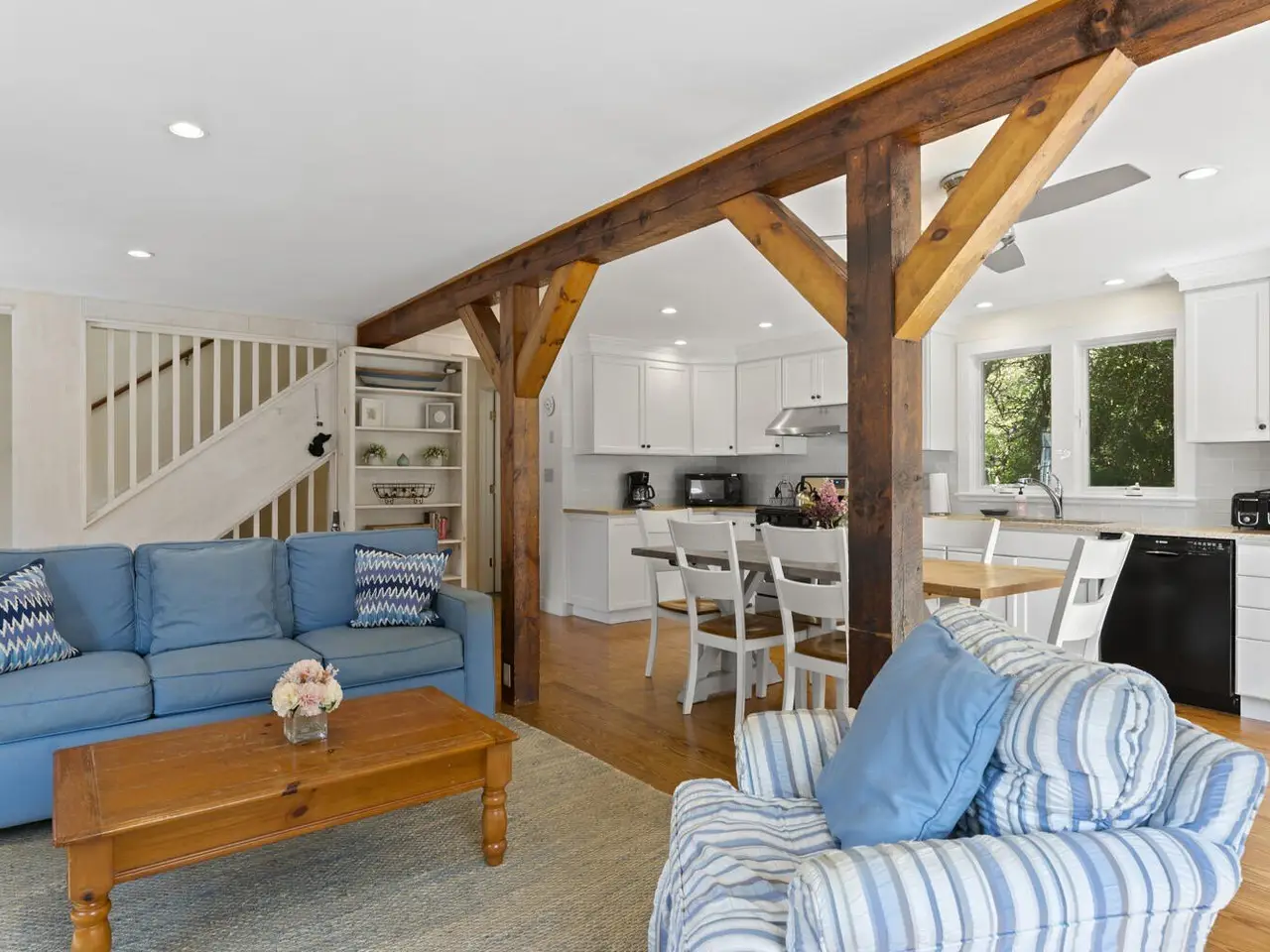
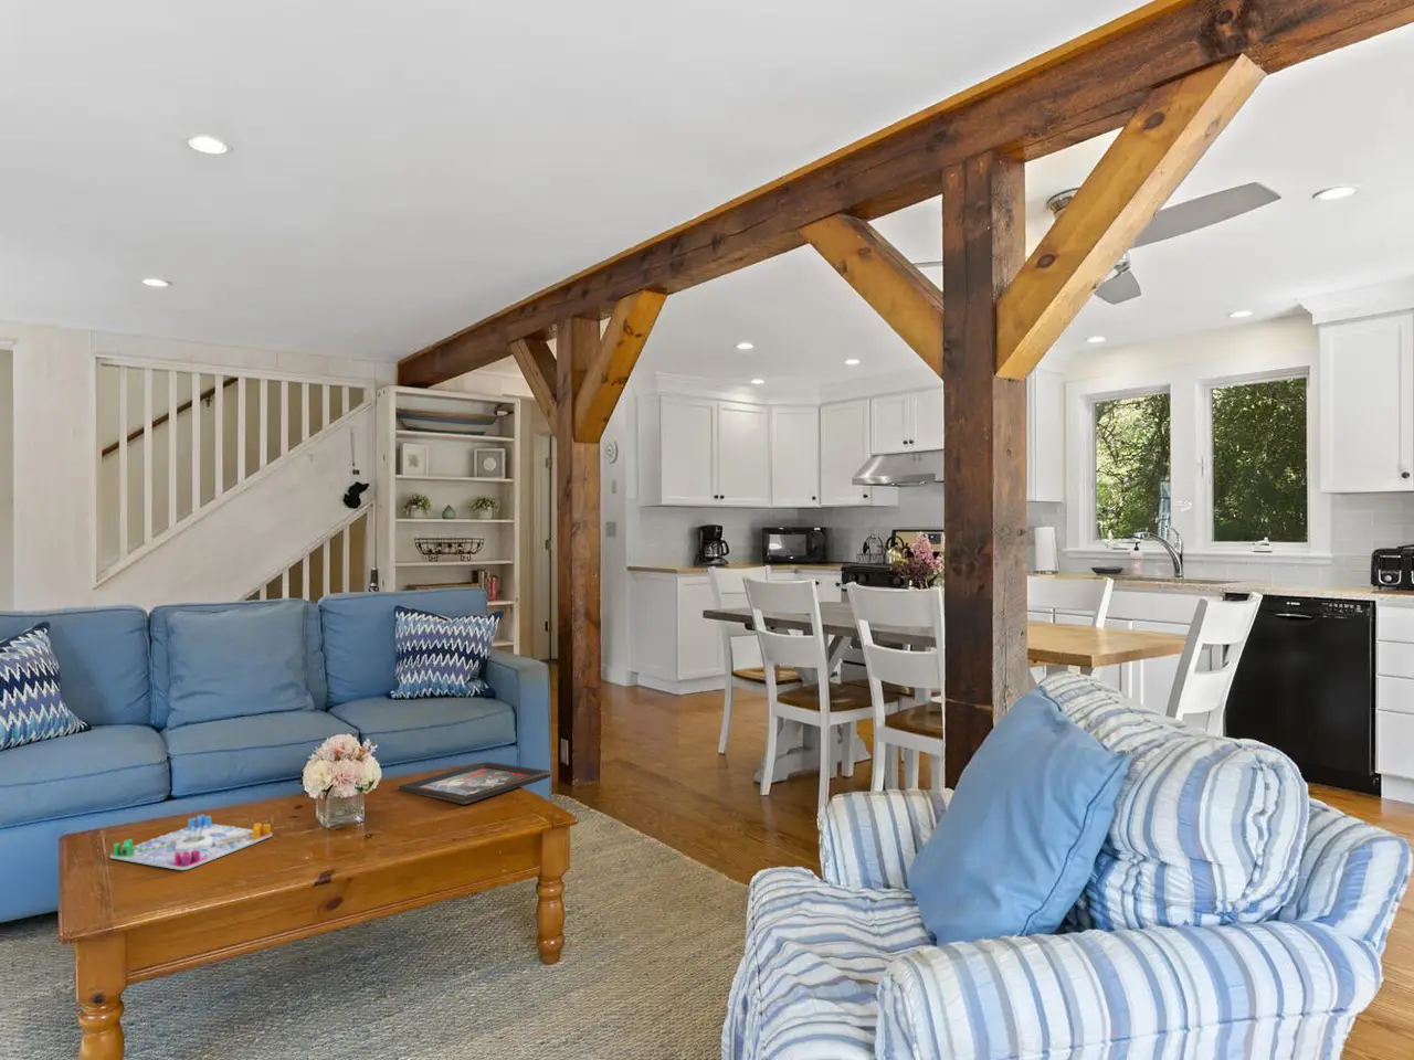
+ board game [109,814,273,871]
+ decorative tray [397,760,551,806]
